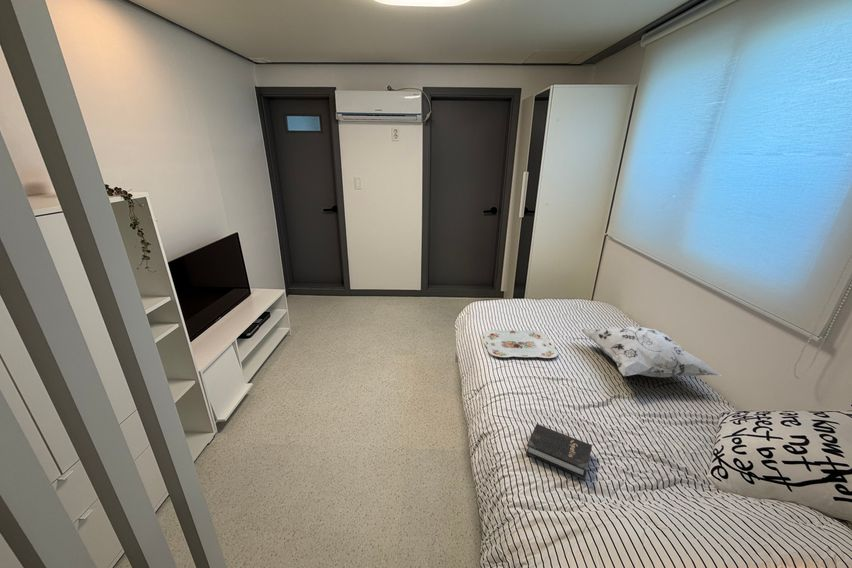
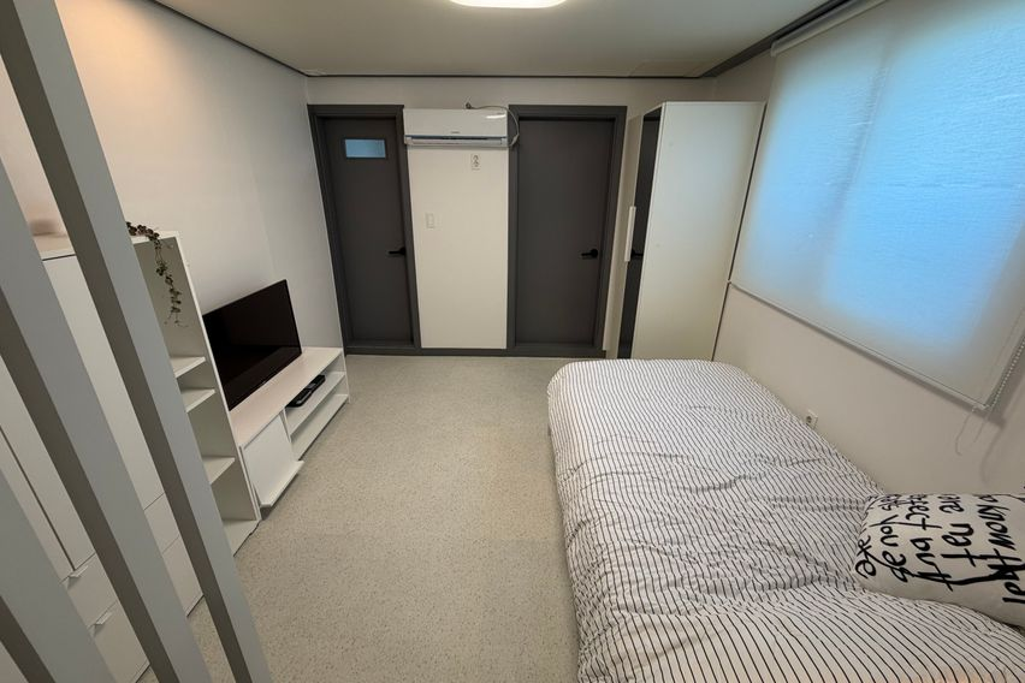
- serving tray [482,329,559,359]
- decorative pillow [579,326,723,378]
- hardback book [525,423,593,481]
